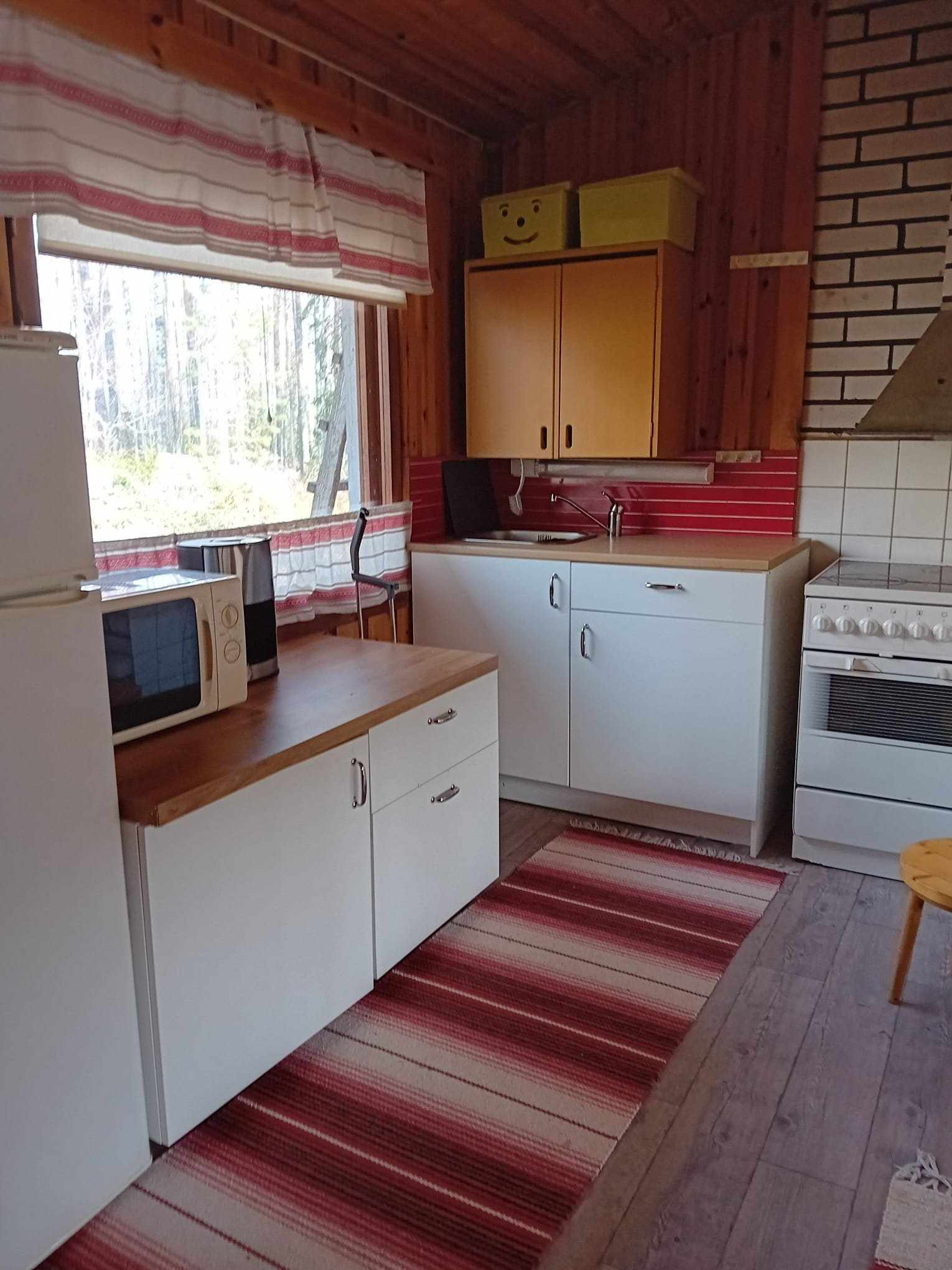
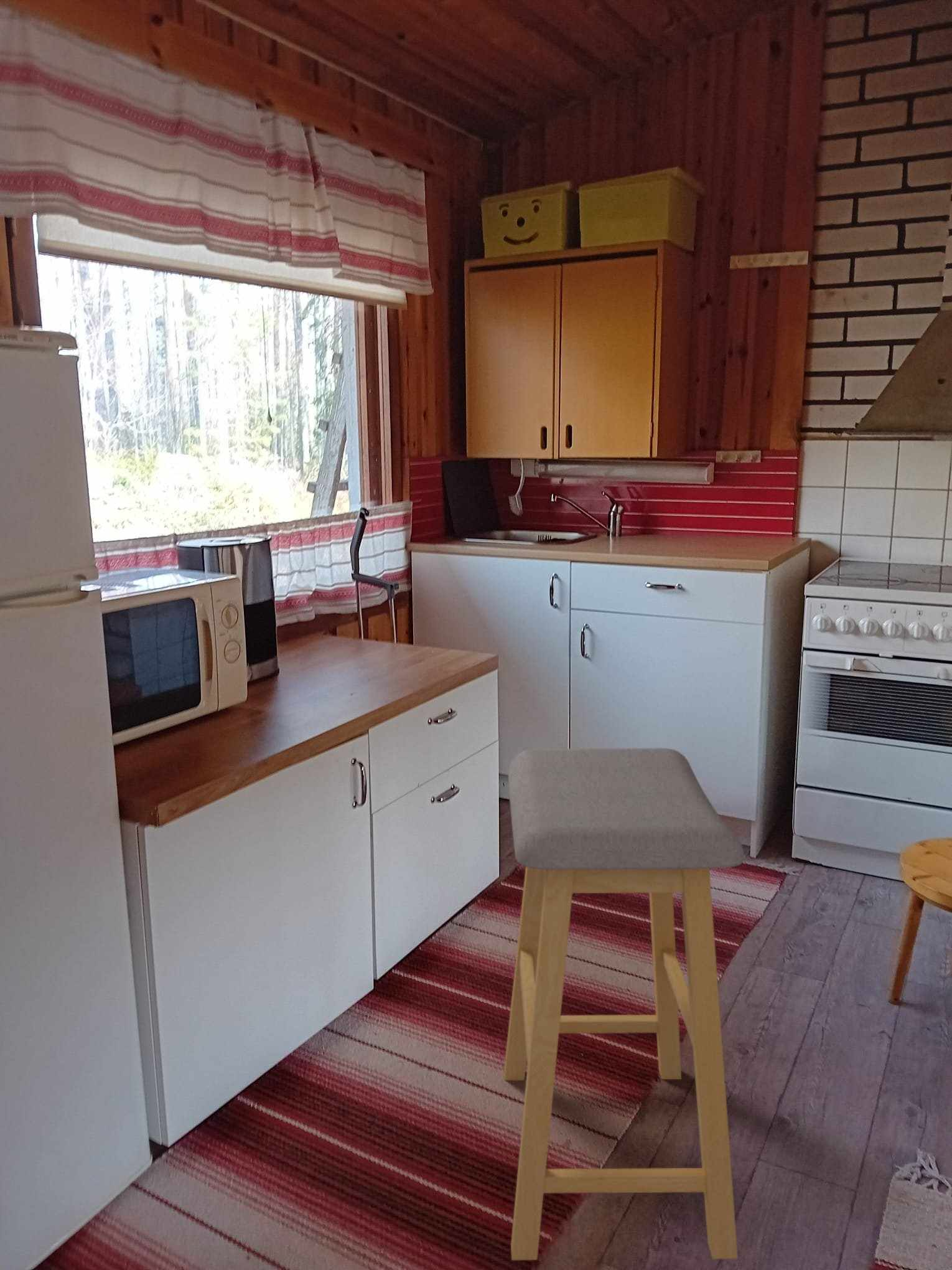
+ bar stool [503,748,745,1261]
